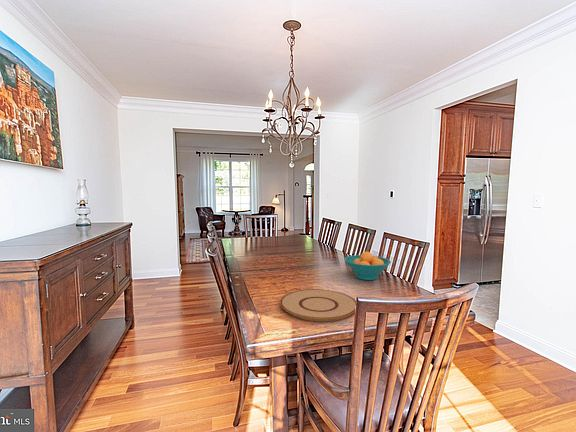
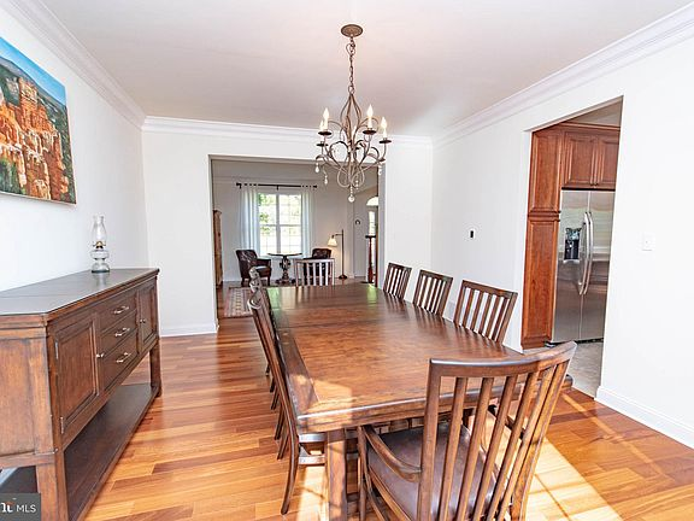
- fruit bowl [343,251,392,281]
- plate [279,288,357,322]
